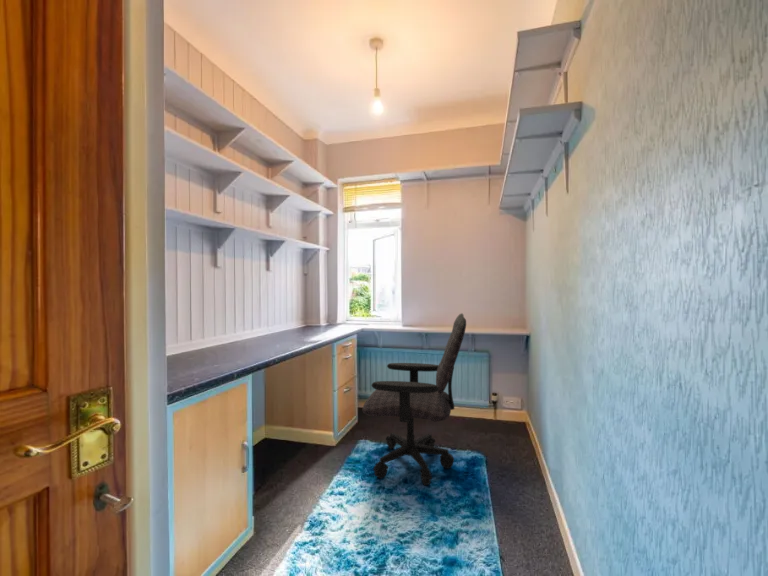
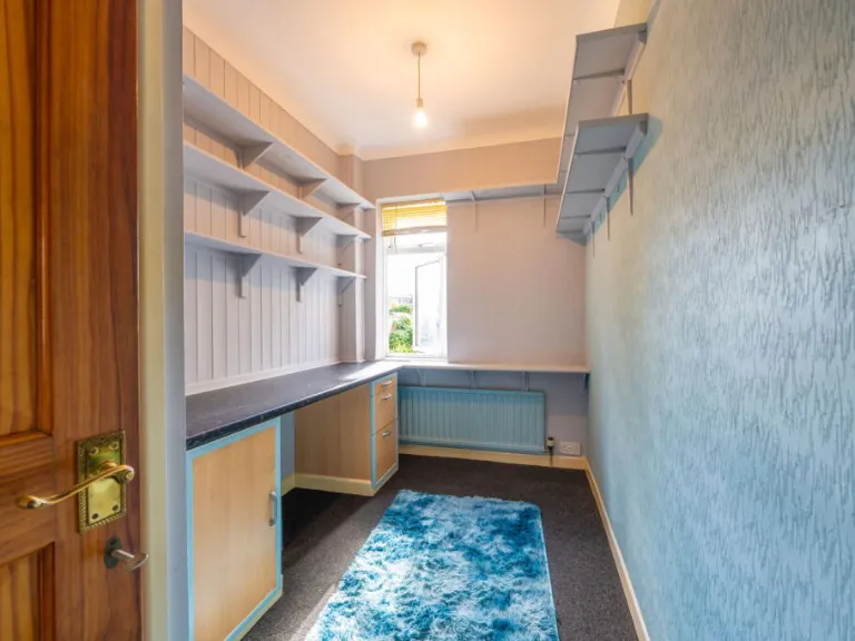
- office chair [361,312,467,486]
